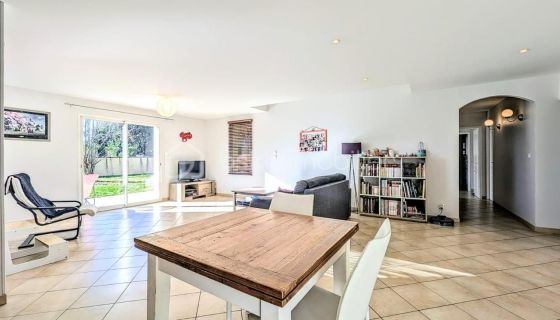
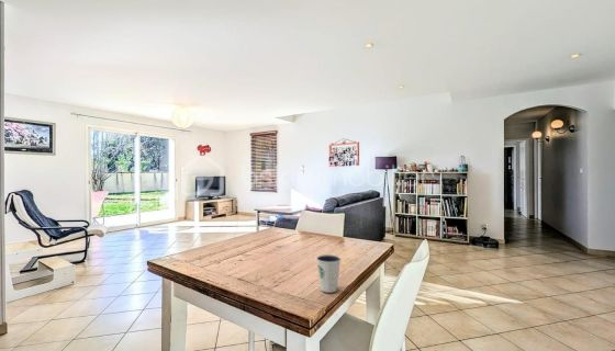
+ dixie cup [315,253,342,294]
